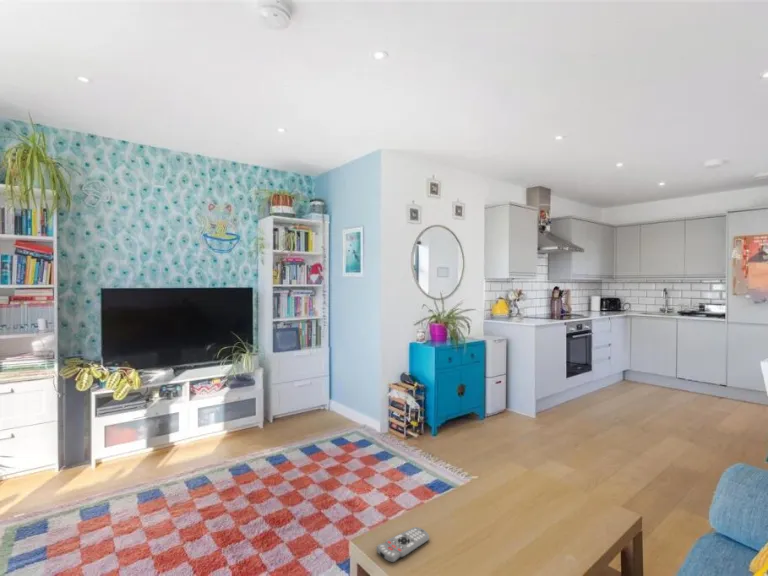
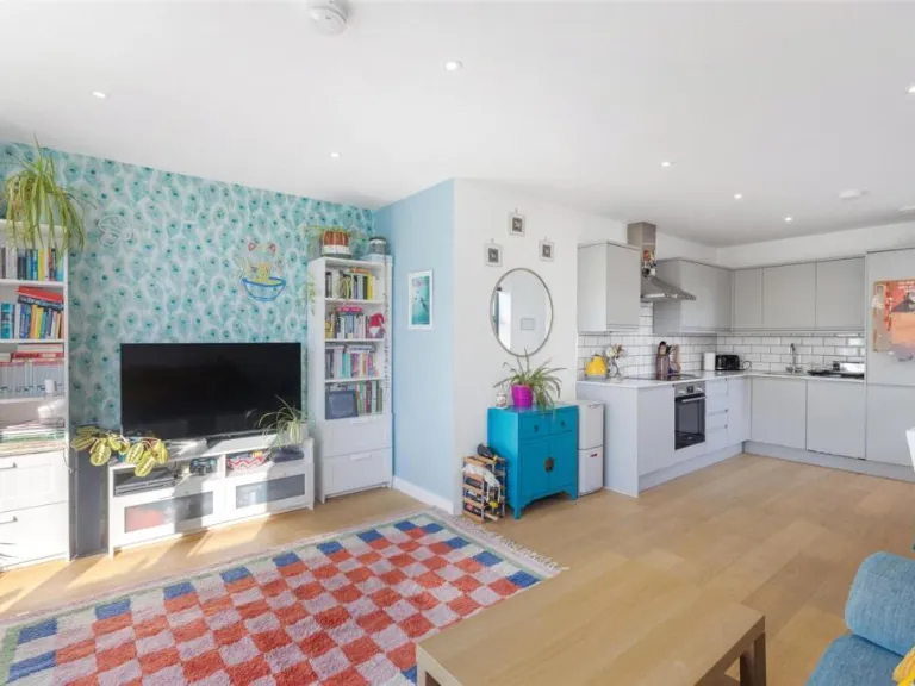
- remote control [375,526,430,564]
